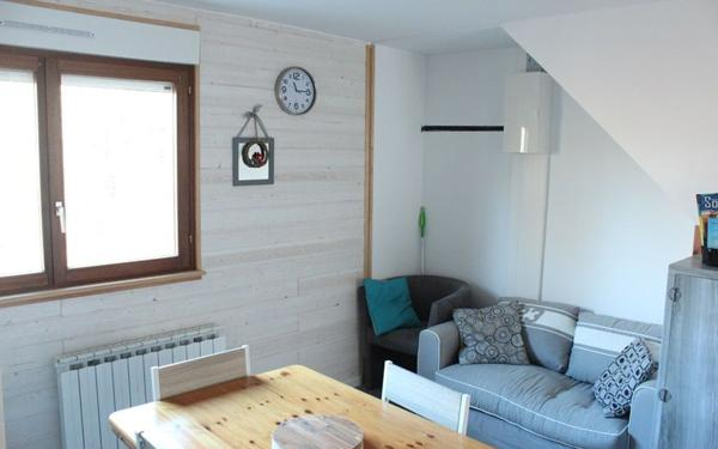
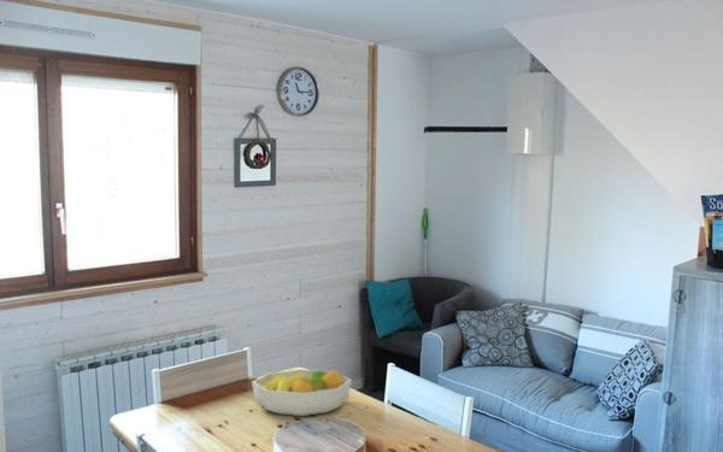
+ fruit bowl [251,368,353,417]
